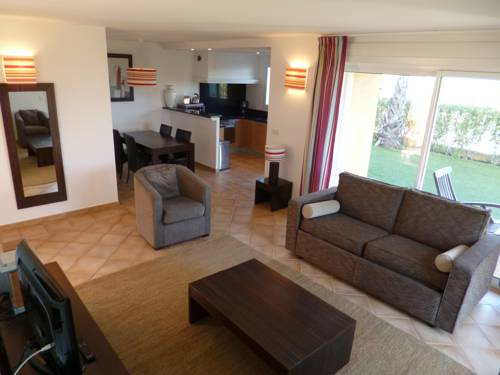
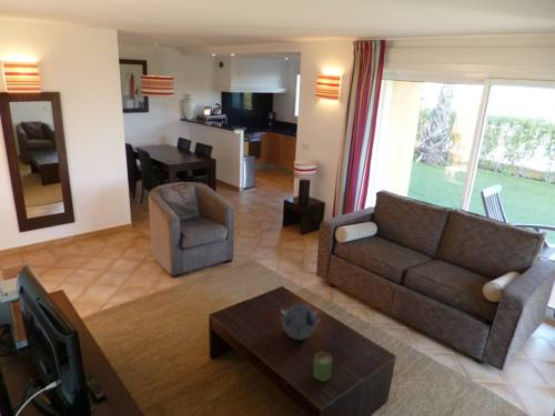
+ decorative bowl [280,302,322,341]
+ mug [312,352,333,383]
